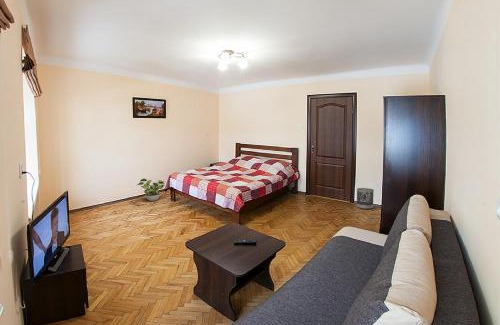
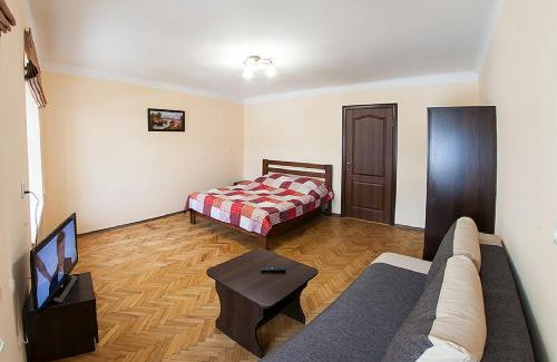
- potted plant [136,178,165,202]
- wastebasket [355,187,375,210]
